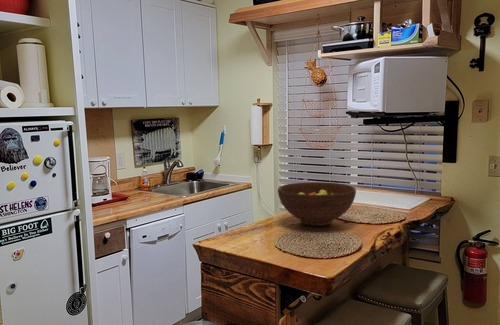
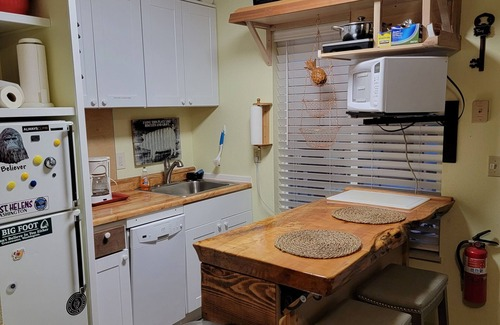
- fruit bowl [277,181,357,227]
